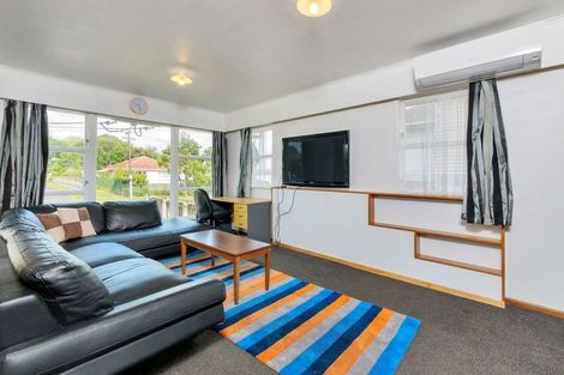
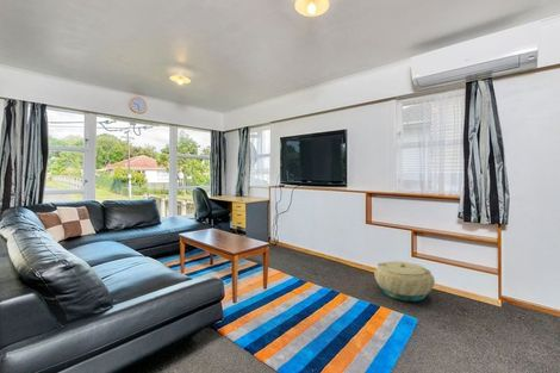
+ basket [373,260,436,303]
